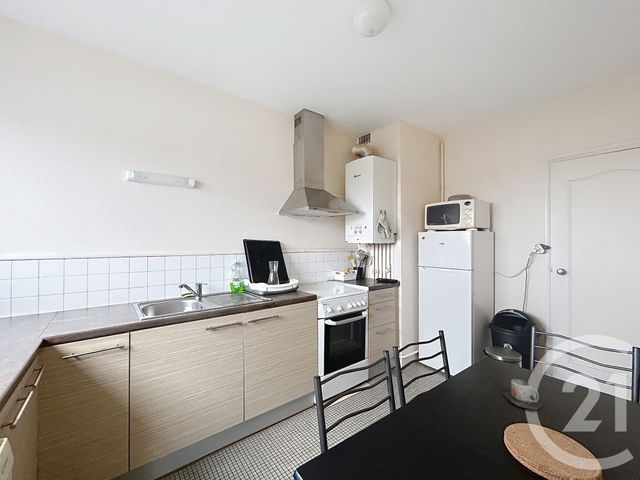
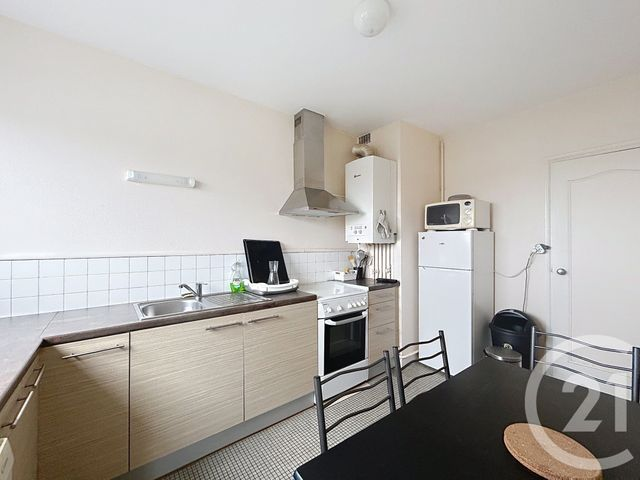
- mug [502,378,544,411]
